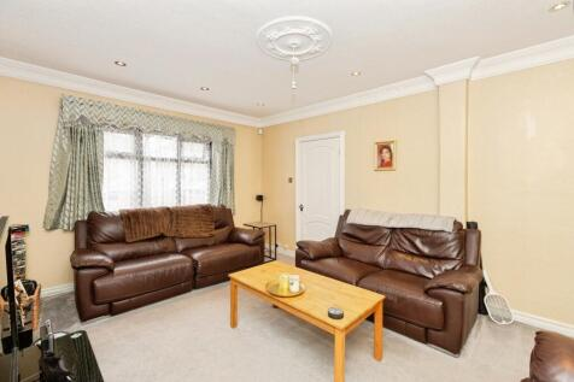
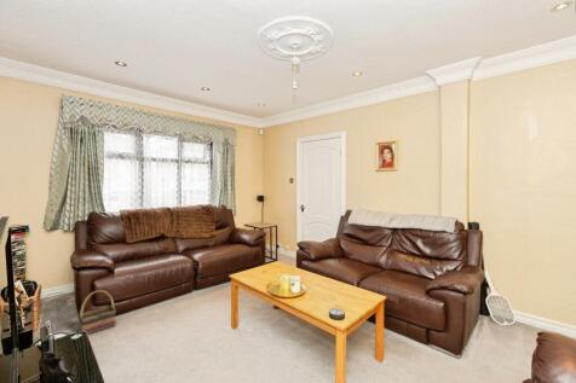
+ basket [77,289,117,336]
